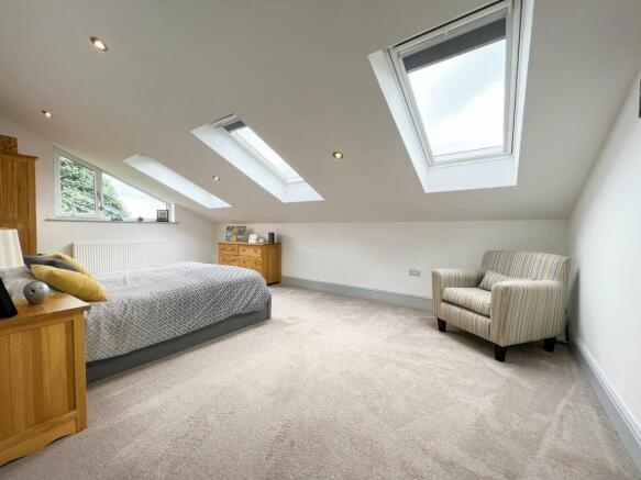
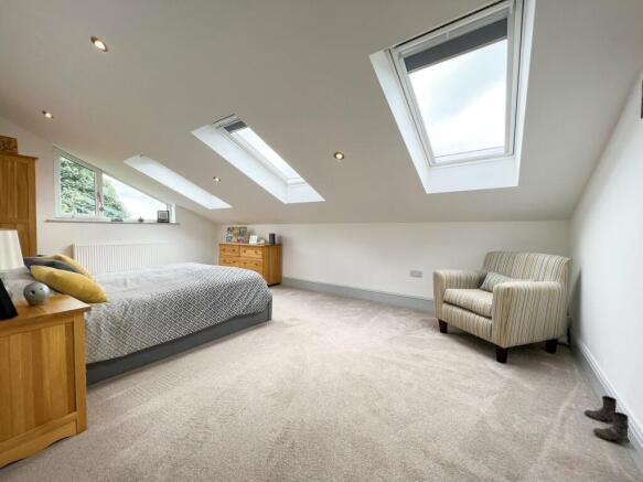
+ boots [583,395,631,444]
